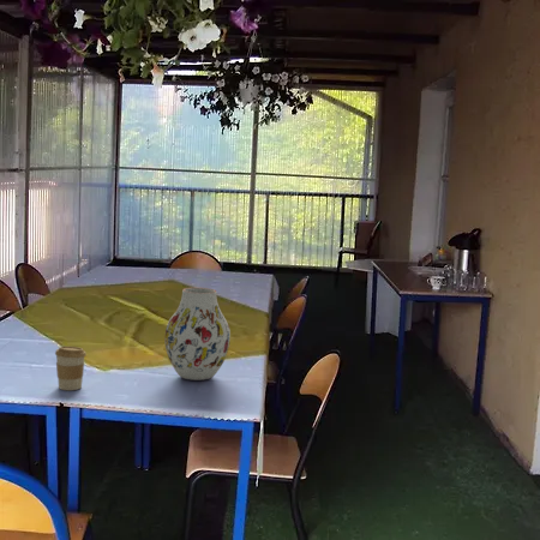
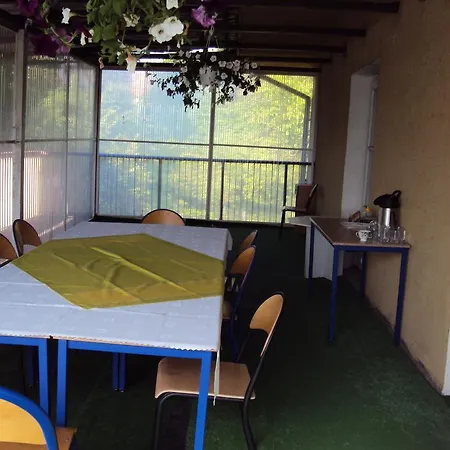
- coffee cup [54,346,88,391]
- vase [163,287,232,382]
